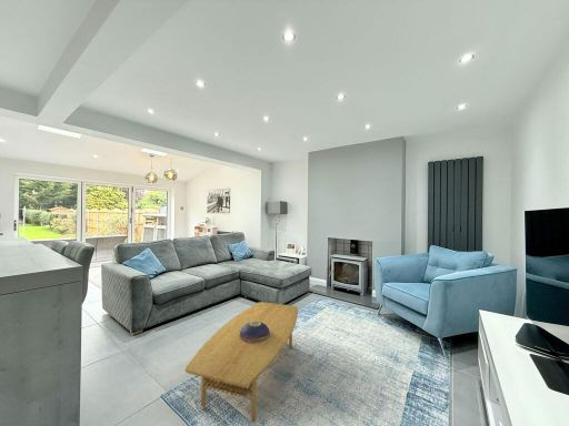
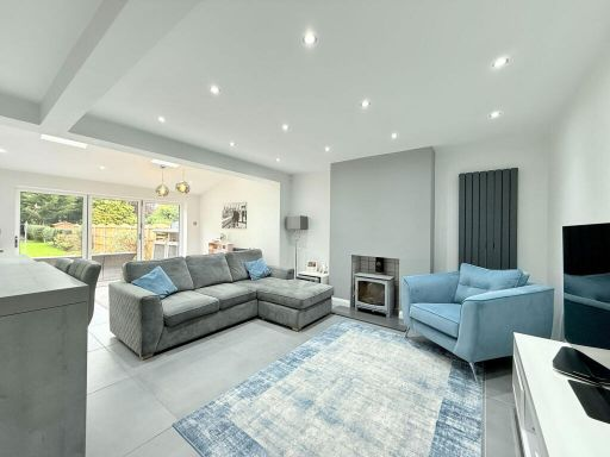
- decorative bowl [239,321,270,344]
- coffee table [184,301,299,424]
